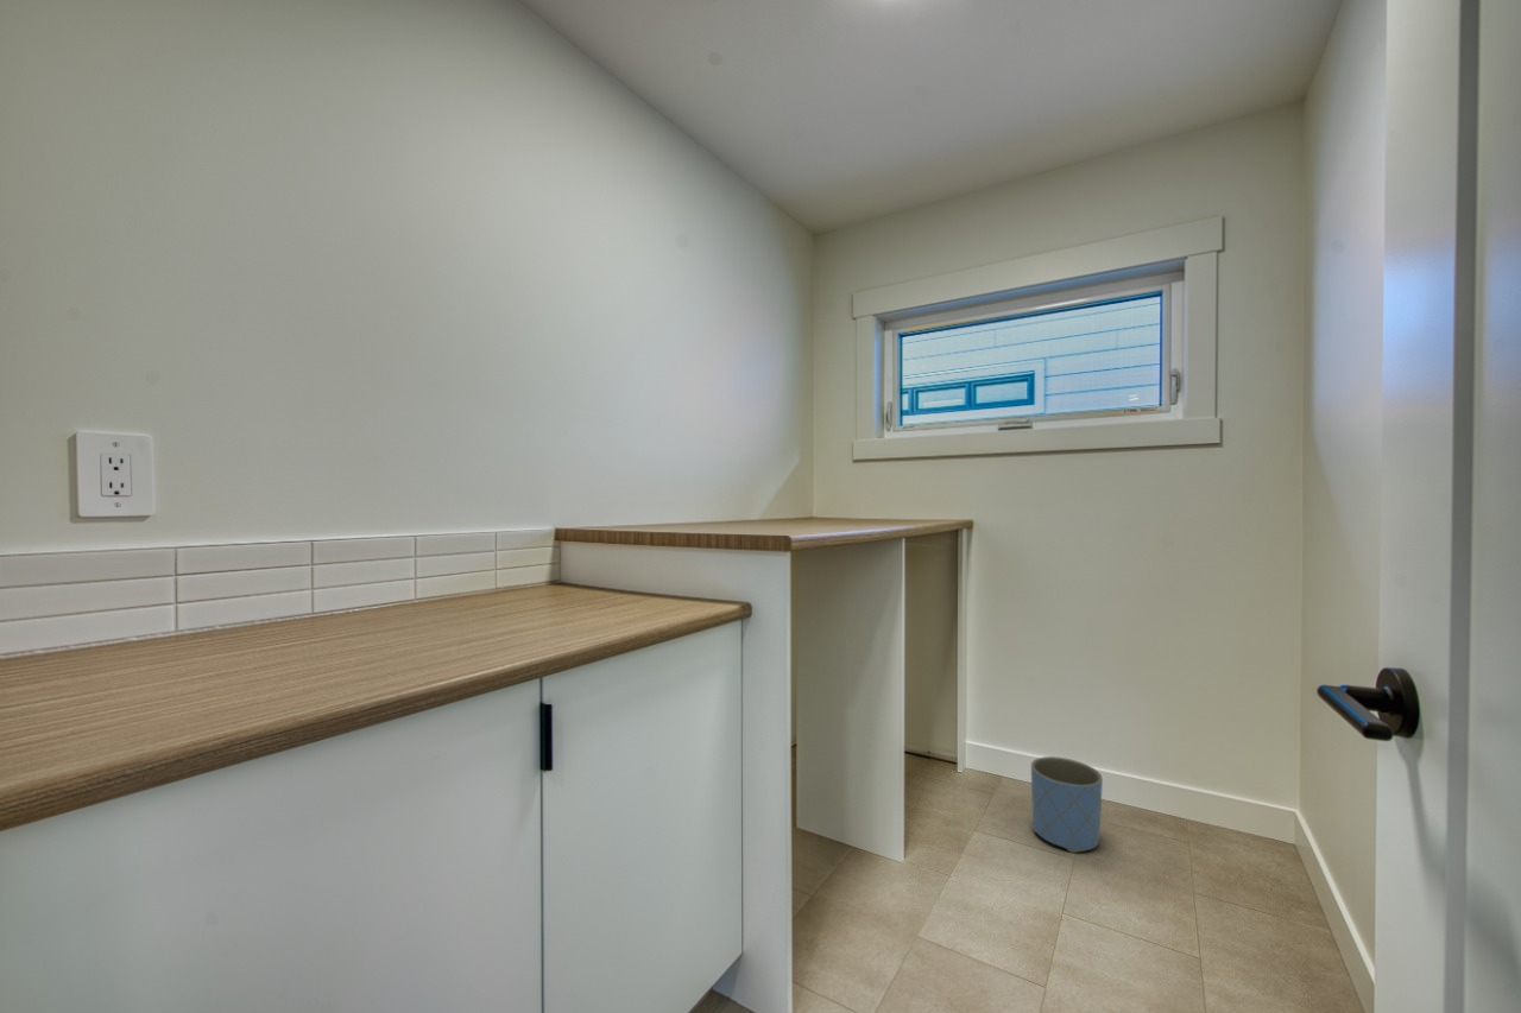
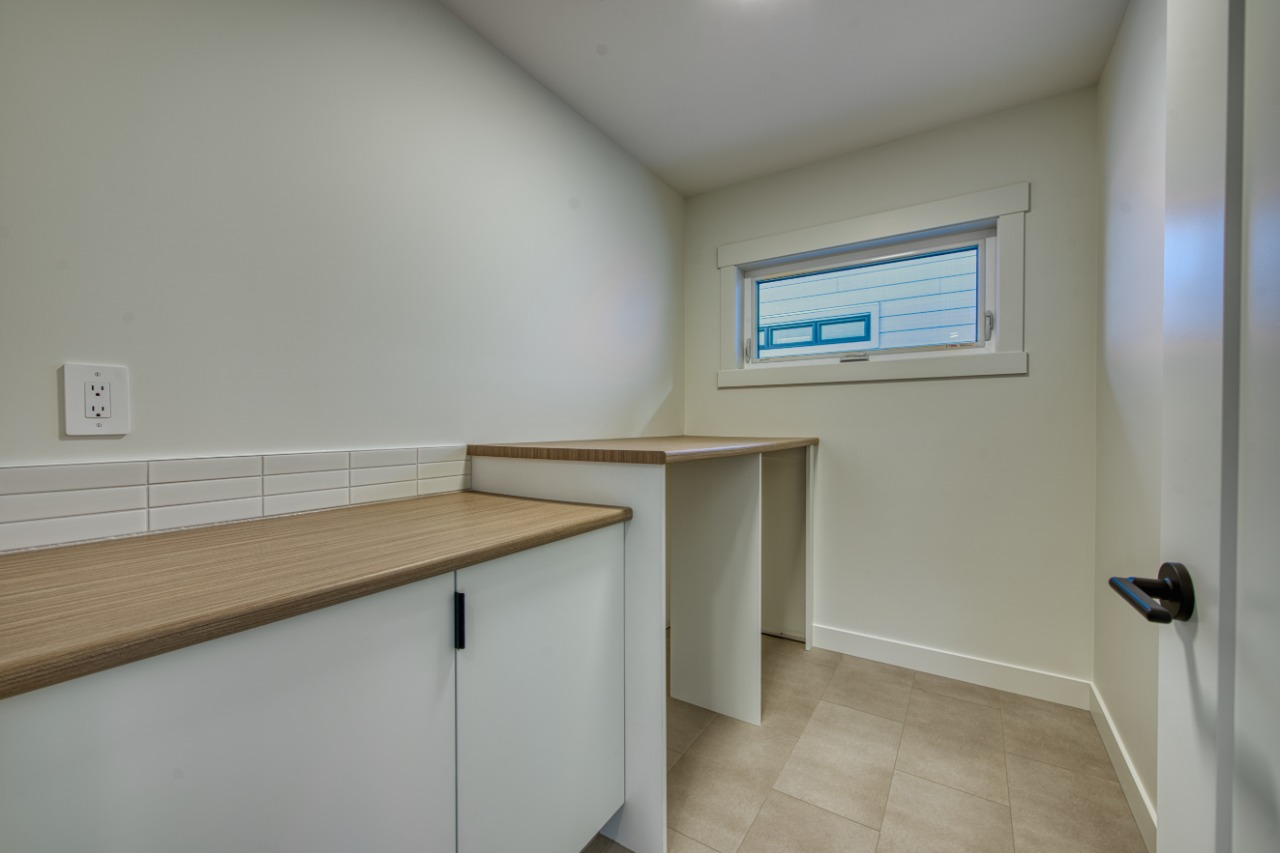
- planter [1030,755,1104,854]
